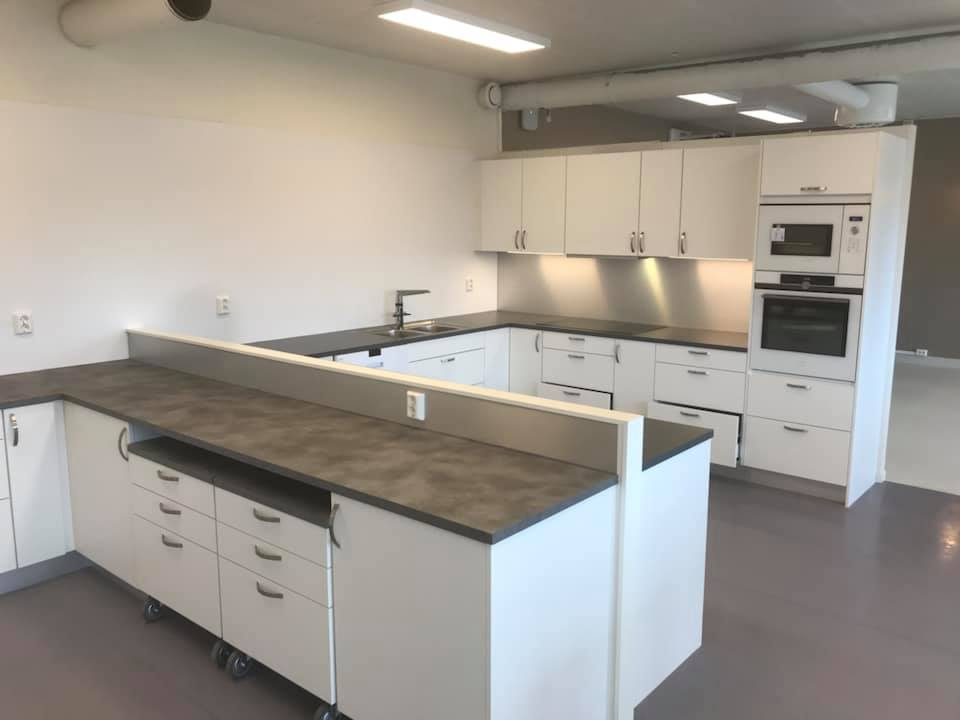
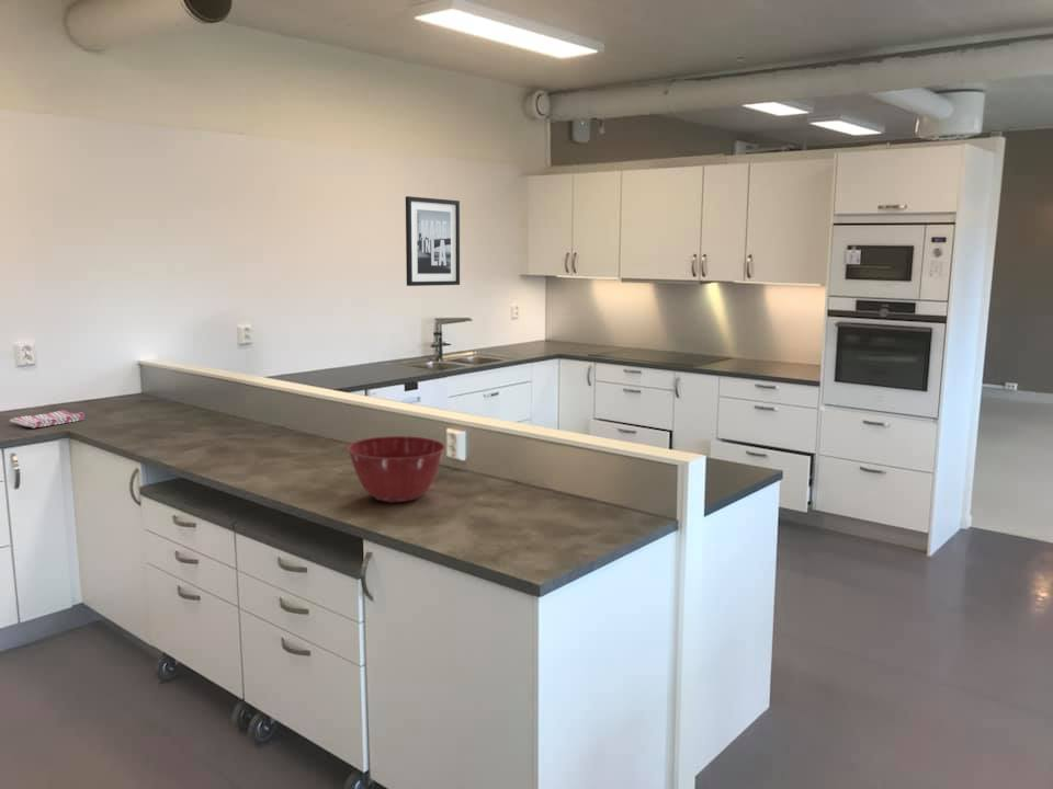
+ dish towel [9,409,86,430]
+ mixing bowl [347,435,446,503]
+ wall art [405,195,461,287]
